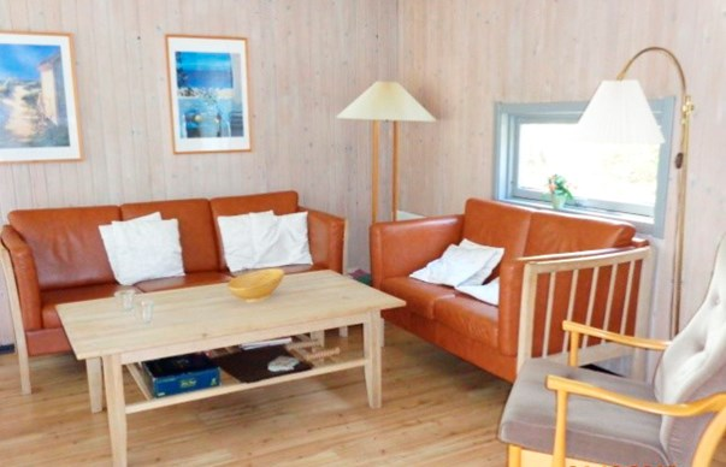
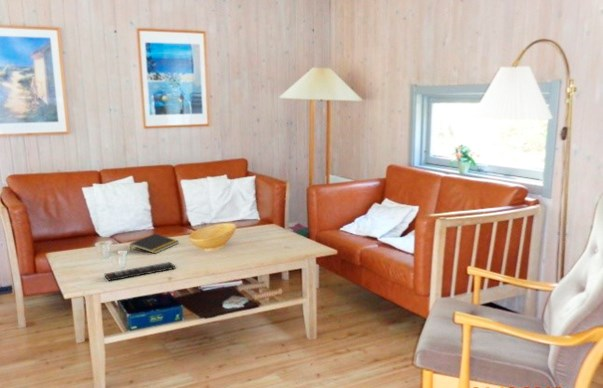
+ notepad [129,233,180,255]
+ remote control [104,261,176,282]
